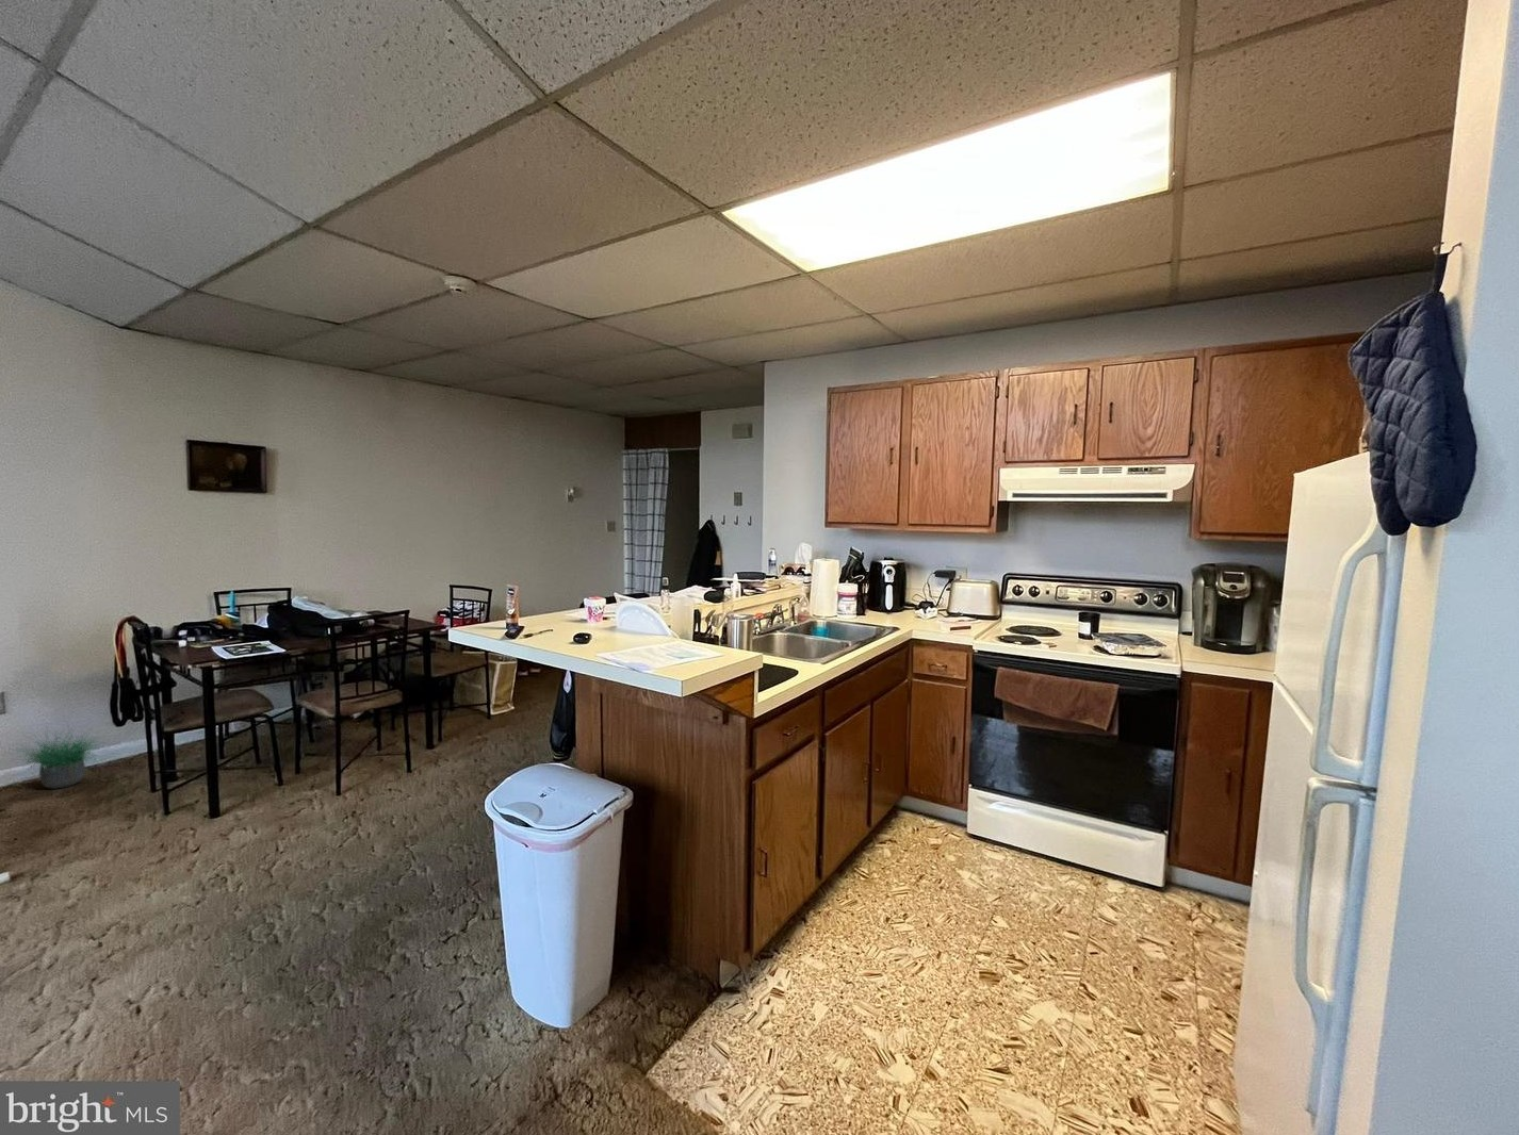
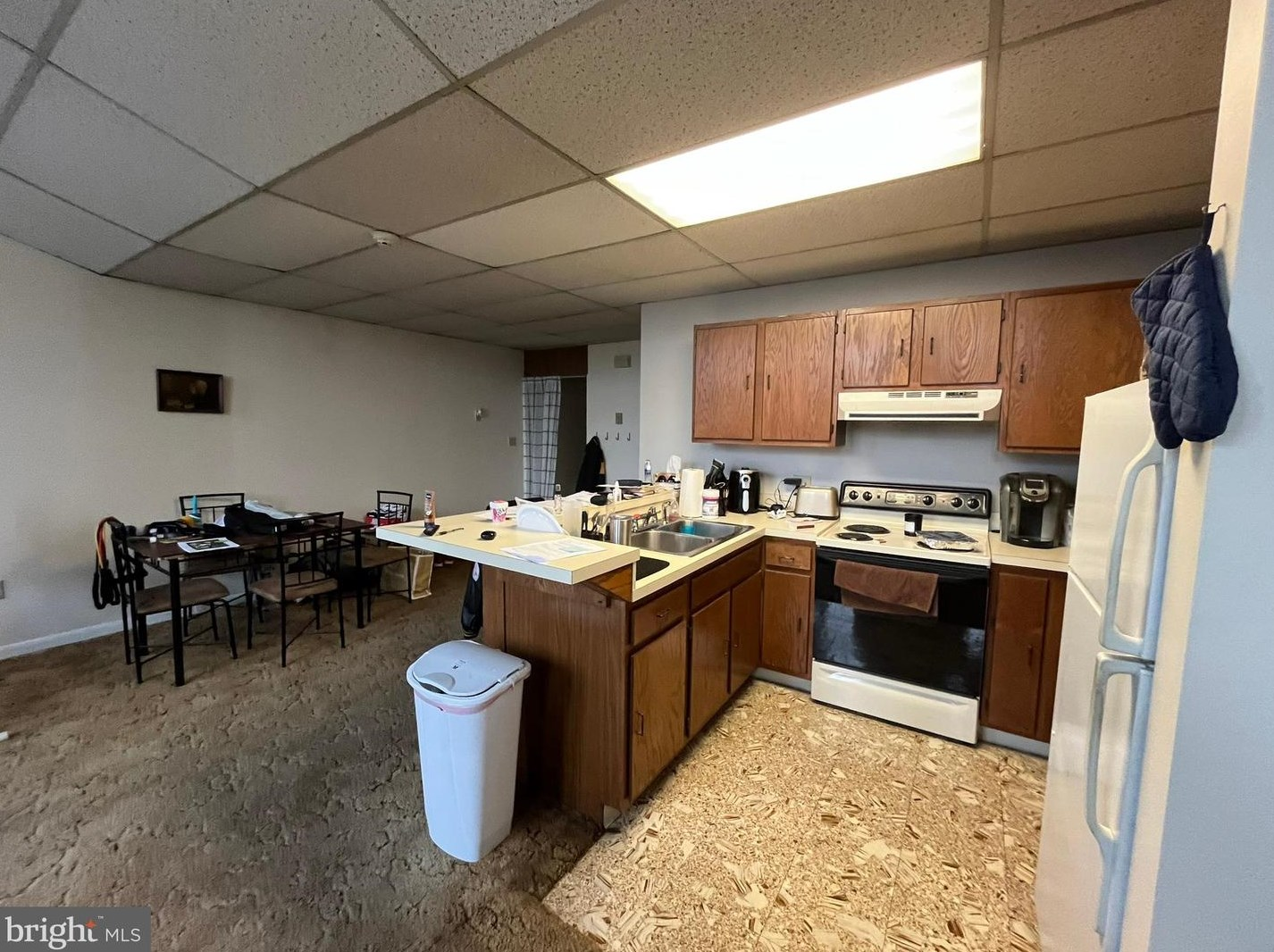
- potted plant [11,717,108,790]
